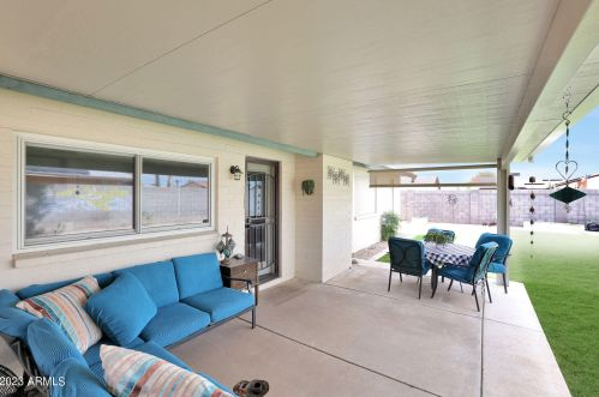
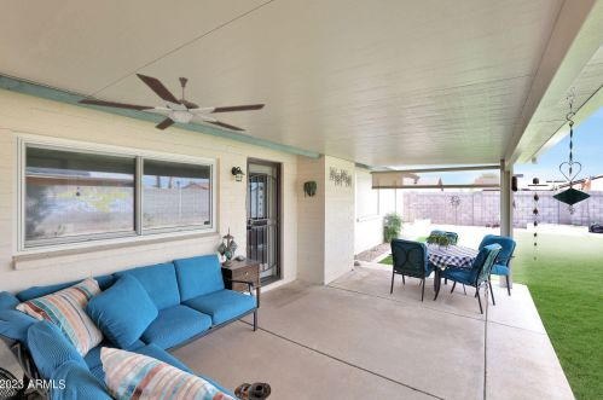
+ ceiling fan [75,73,266,132]
